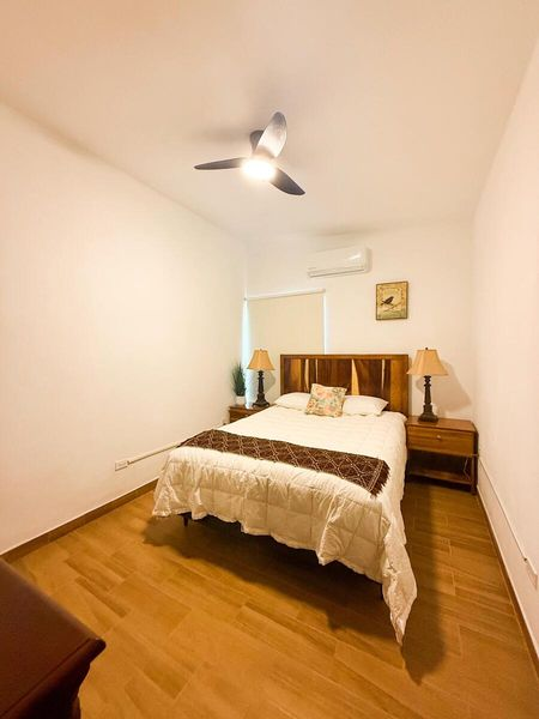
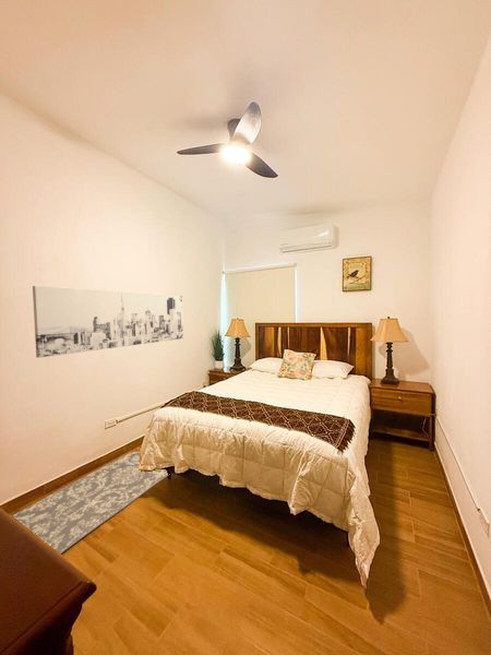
+ wall art [32,285,184,359]
+ rug [11,450,169,555]
